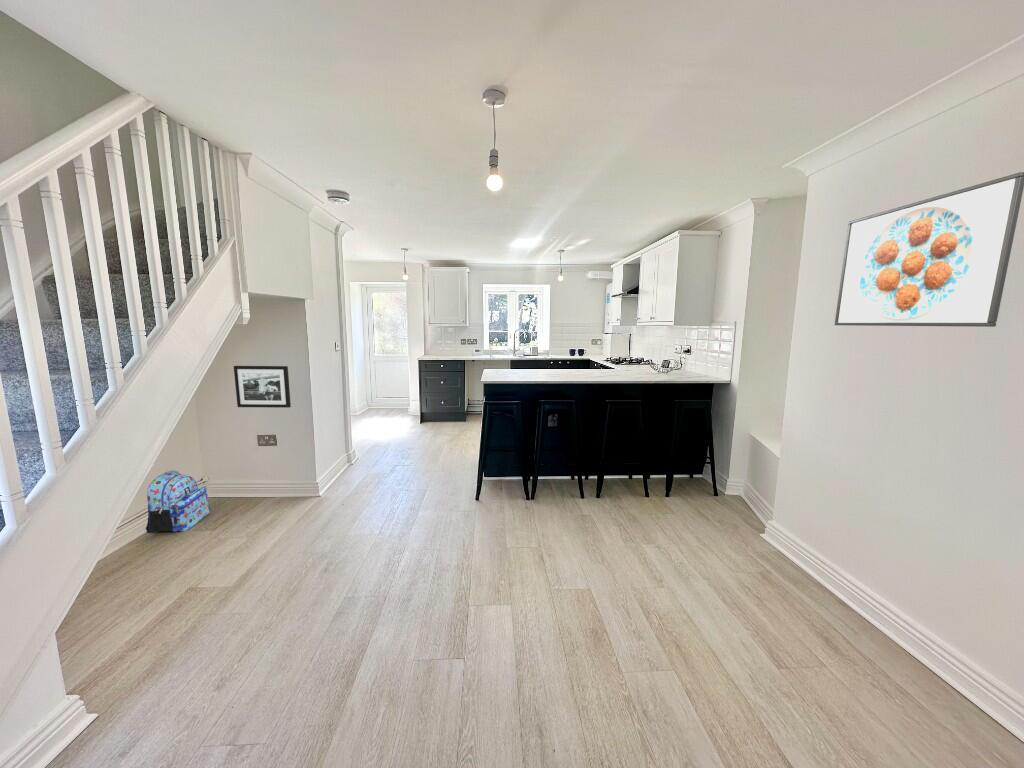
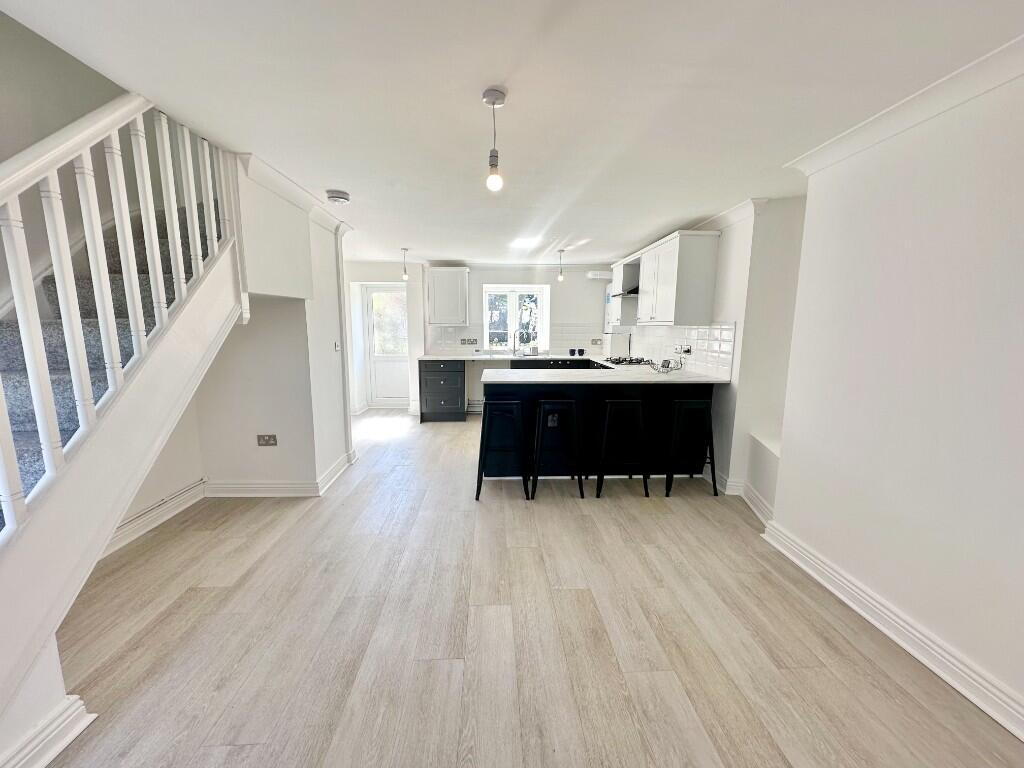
- backpack [145,469,211,534]
- picture frame [233,365,292,409]
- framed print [834,171,1024,328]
